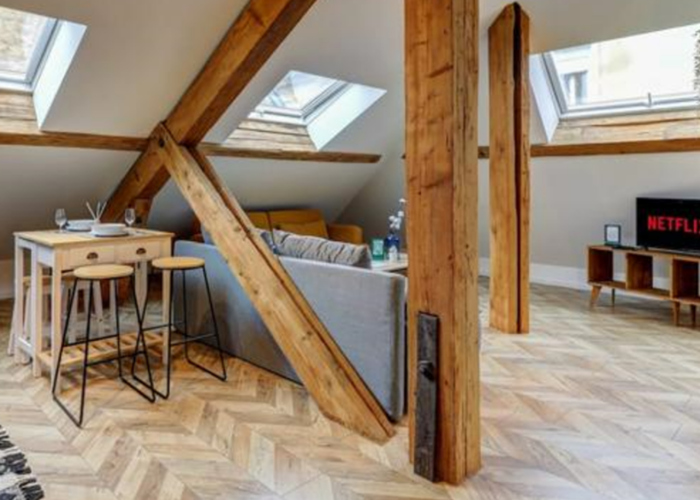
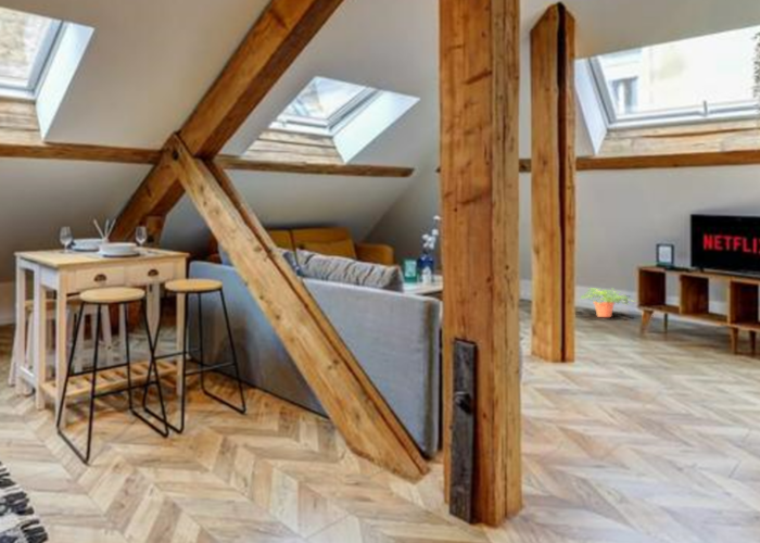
+ potted plant [580,287,637,318]
